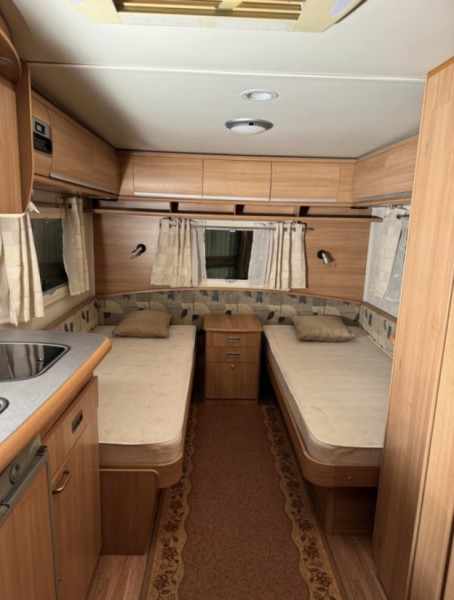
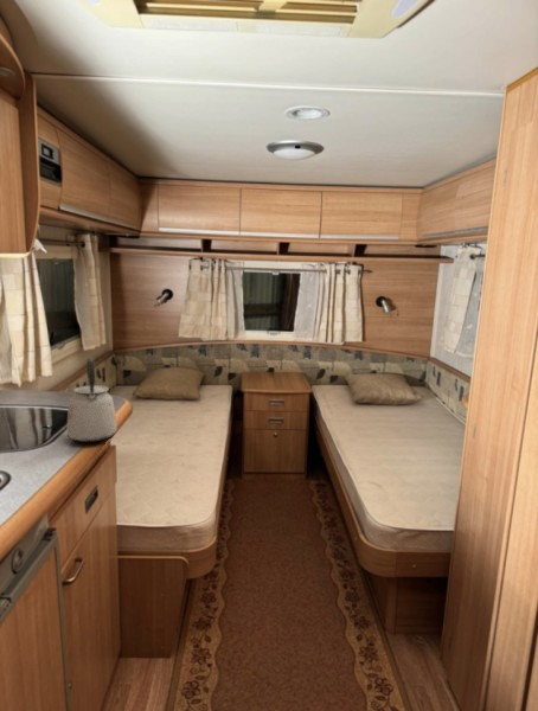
+ kettle [65,357,119,443]
